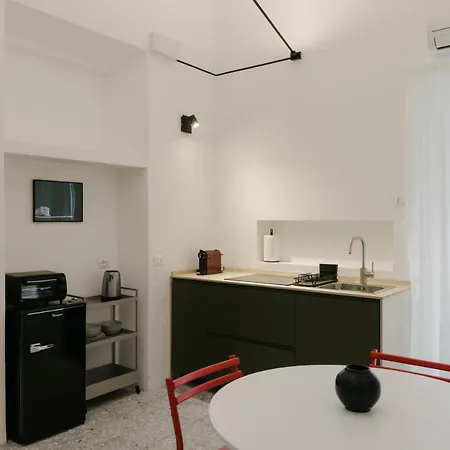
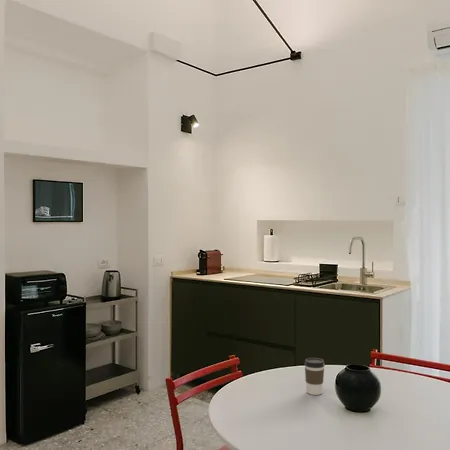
+ coffee cup [303,357,326,396]
